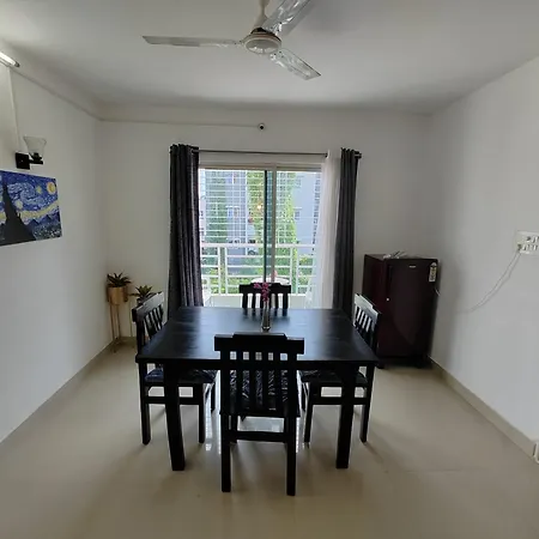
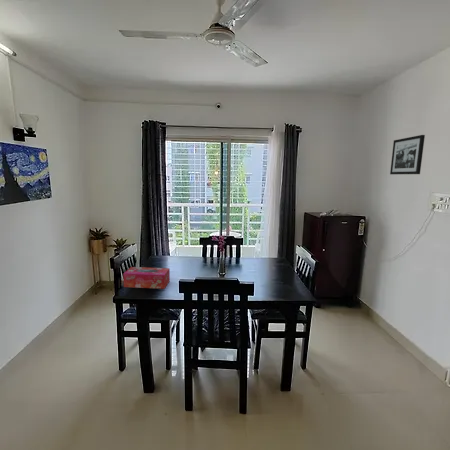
+ picture frame [389,134,426,175]
+ tissue box [122,266,171,290]
